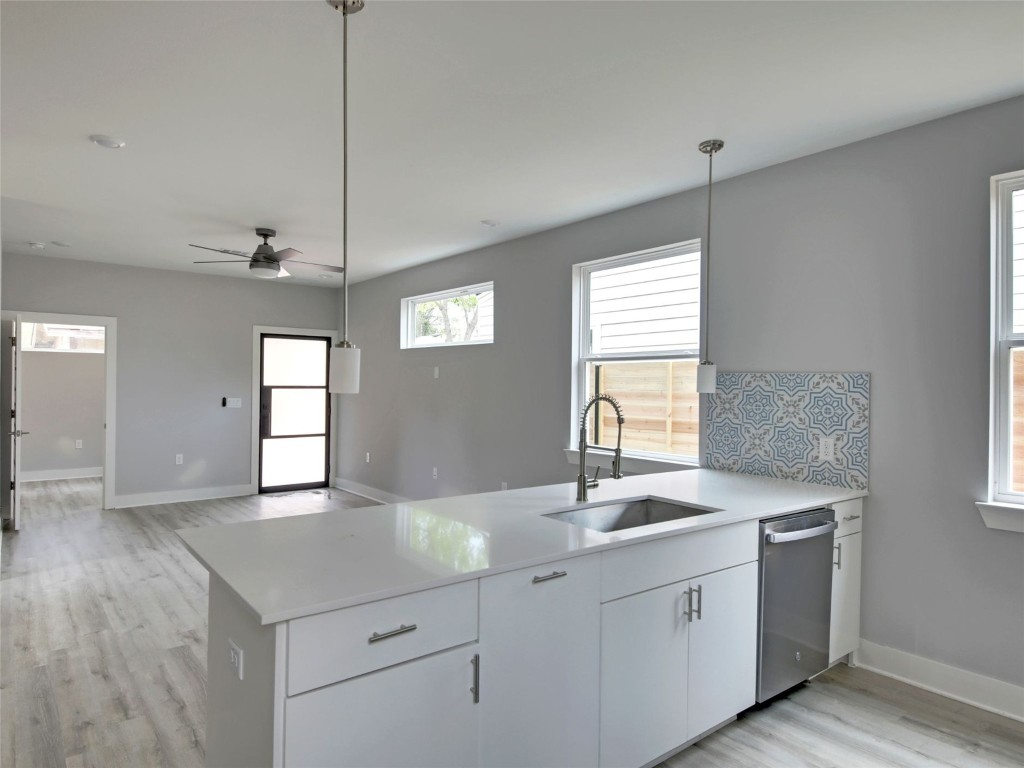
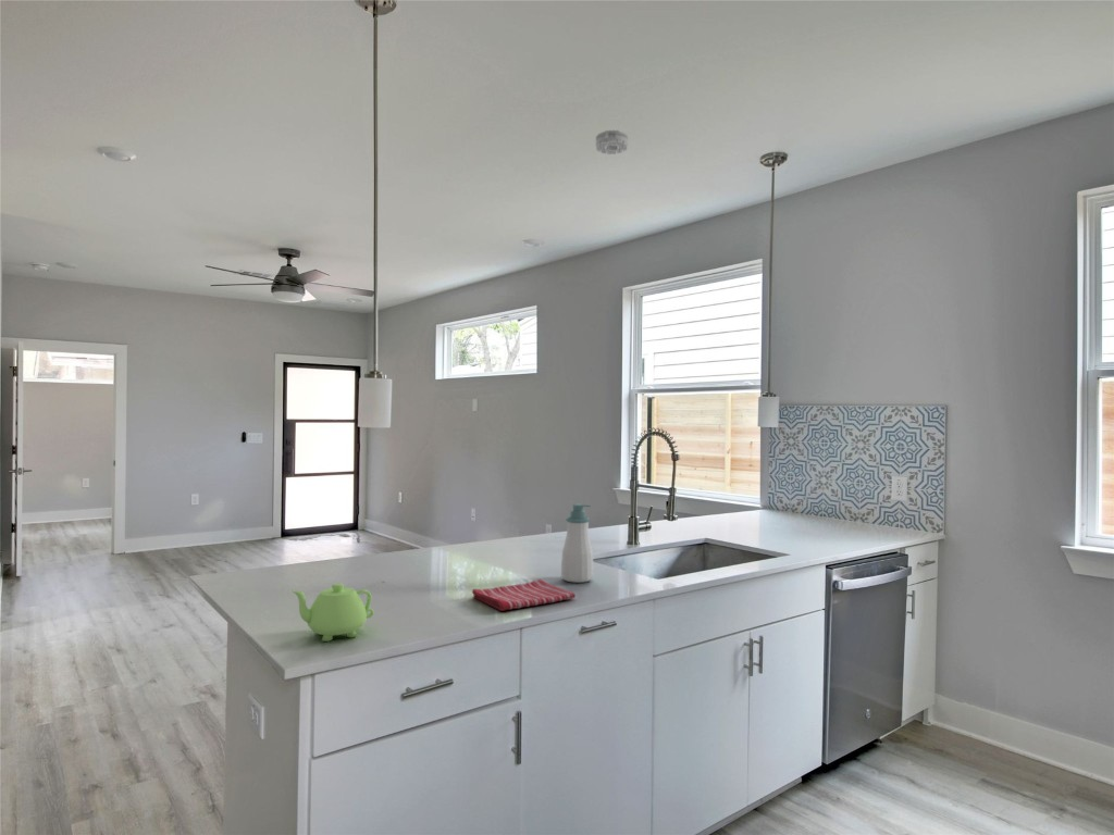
+ teapot [290,583,375,643]
+ smoke detector [595,129,629,155]
+ soap bottle [560,503,594,584]
+ dish towel [471,578,577,612]
